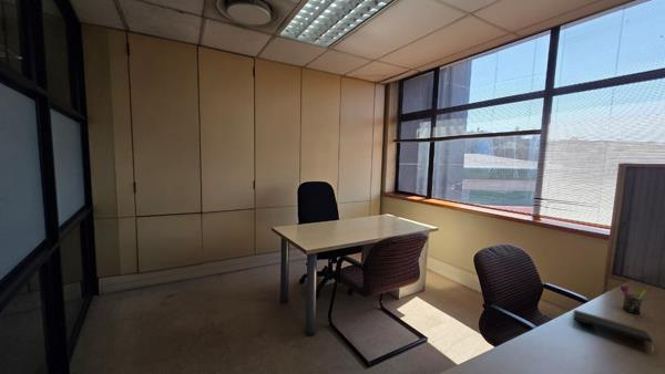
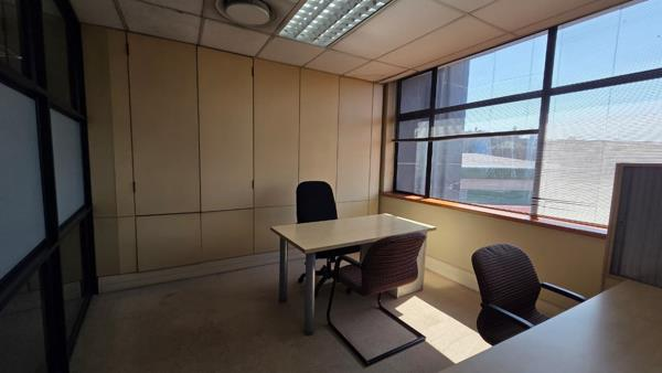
- pen holder [620,284,647,315]
- notepad [573,309,654,344]
